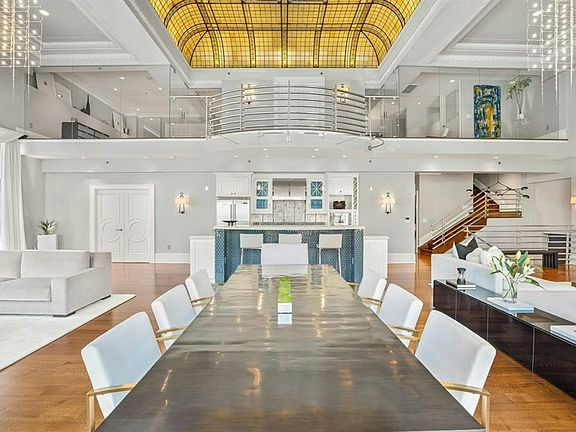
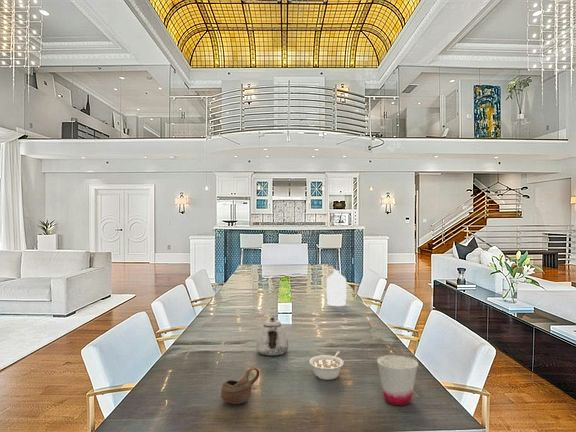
+ bottle [326,269,347,307]
+ cup [220,366,260,405]
+ teapot [255,317,289,357]
+ legume [309,351,345,381]
+ cup [376,354,419,406]
